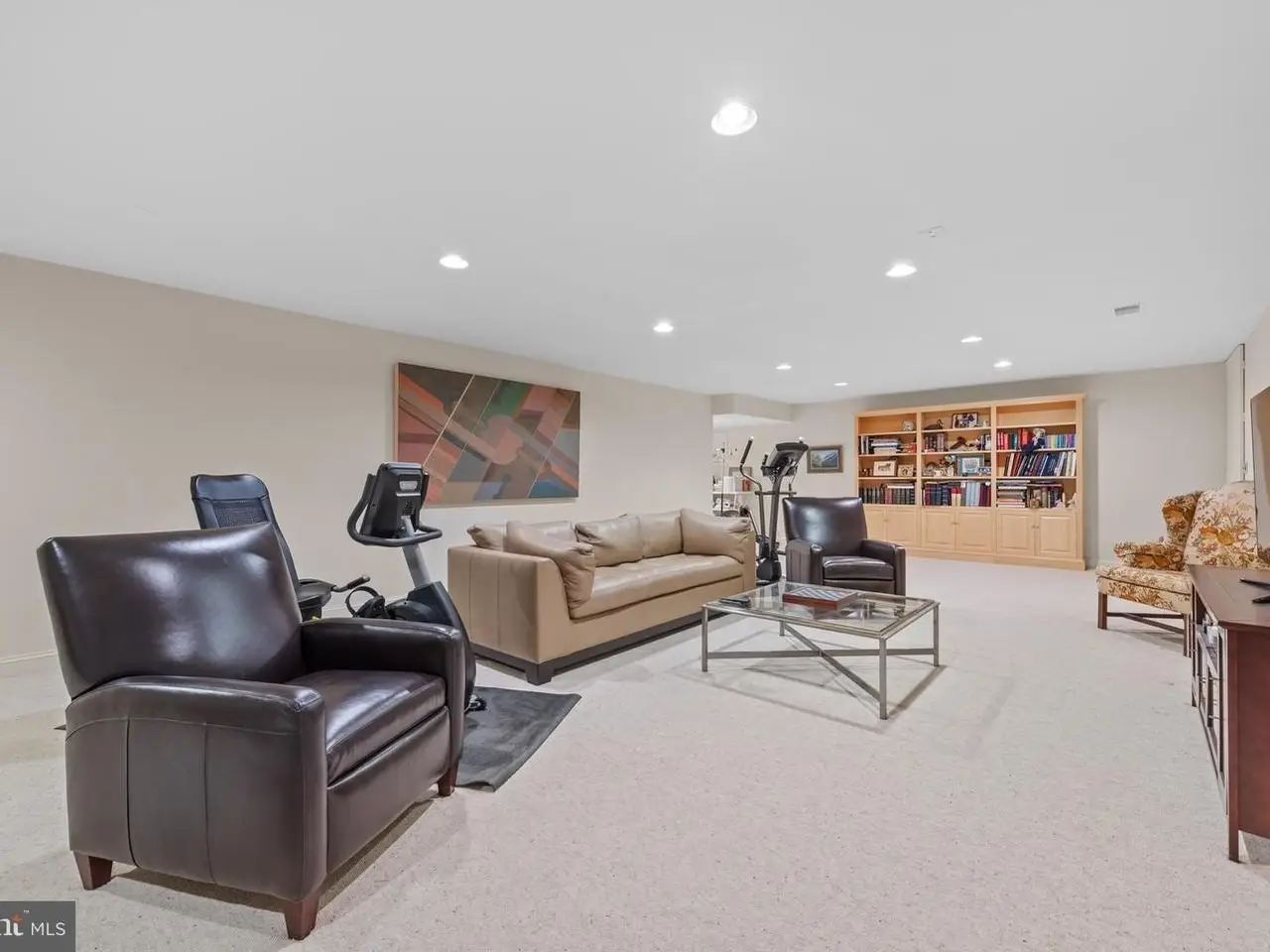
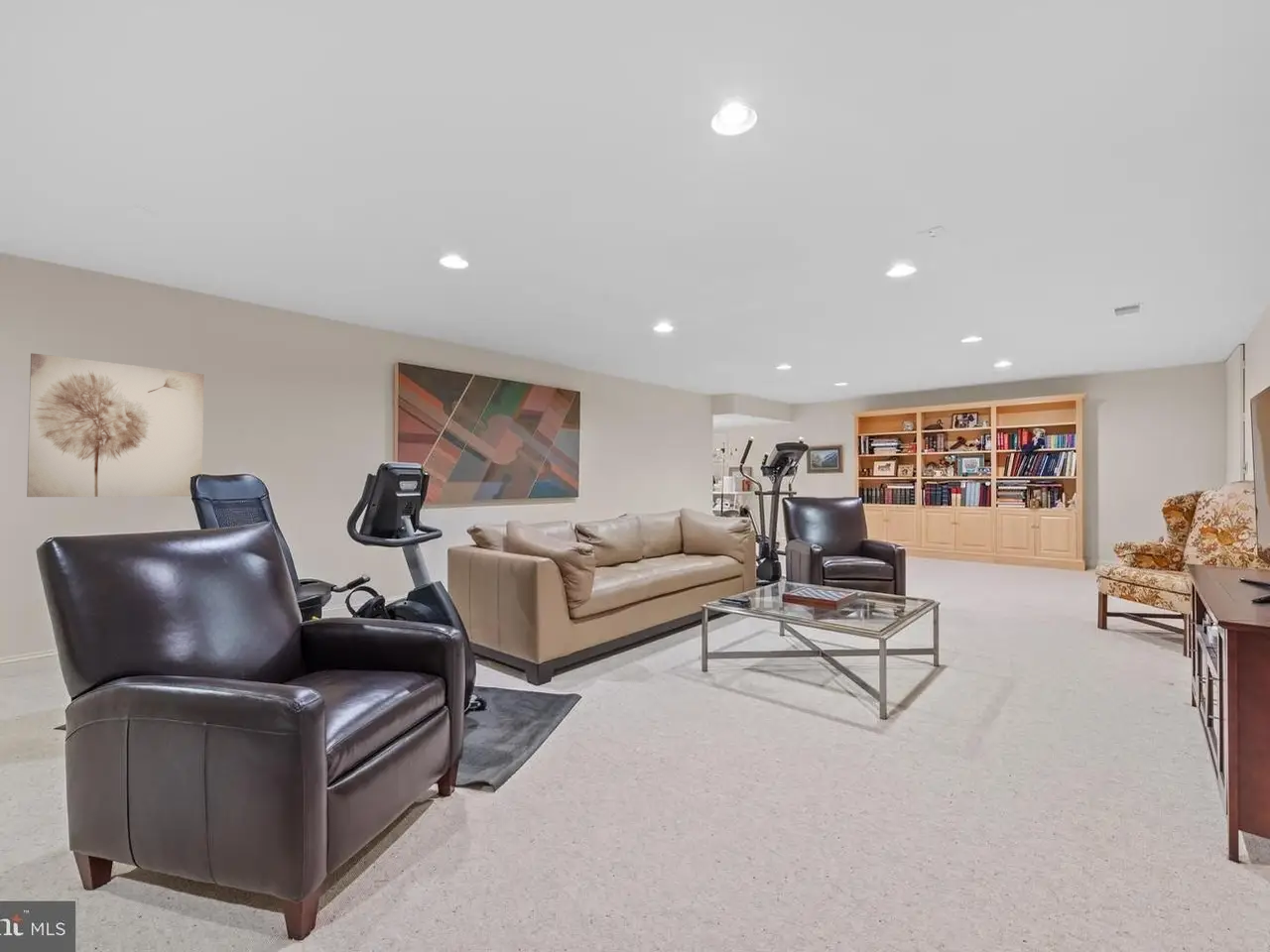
+ wall art [26,352,205,498]
